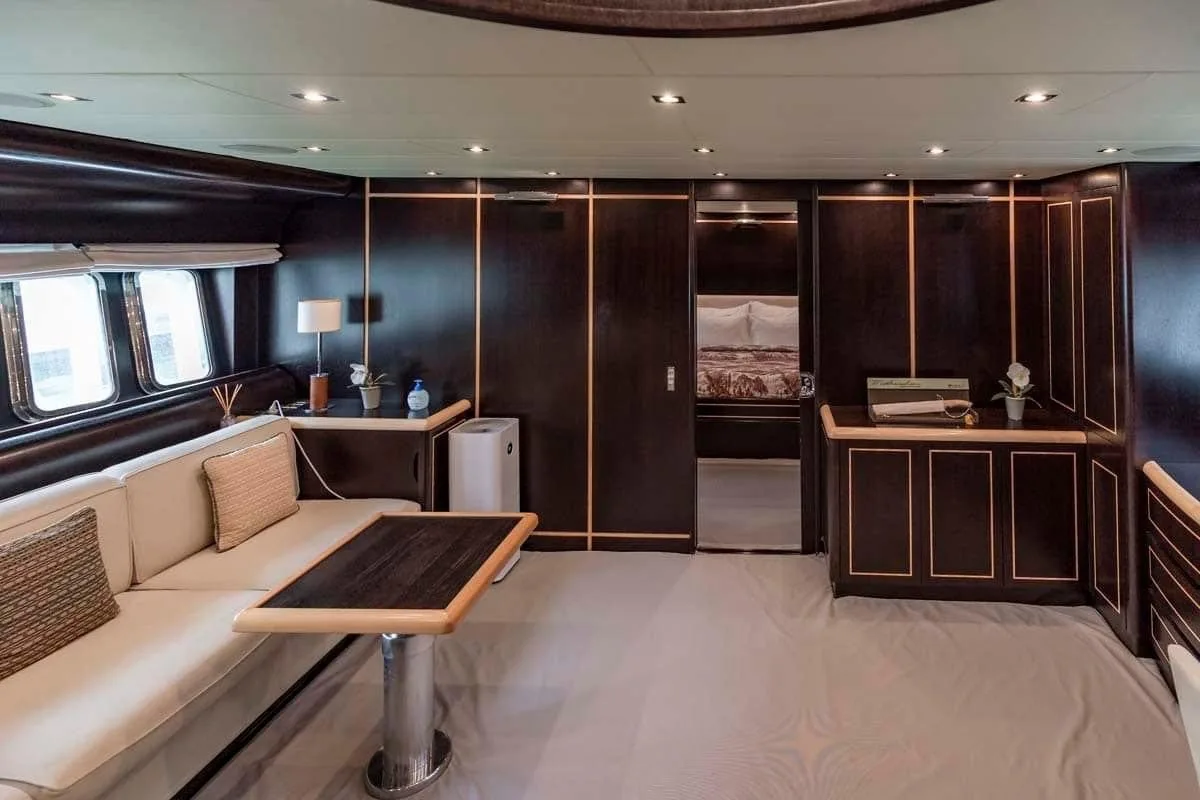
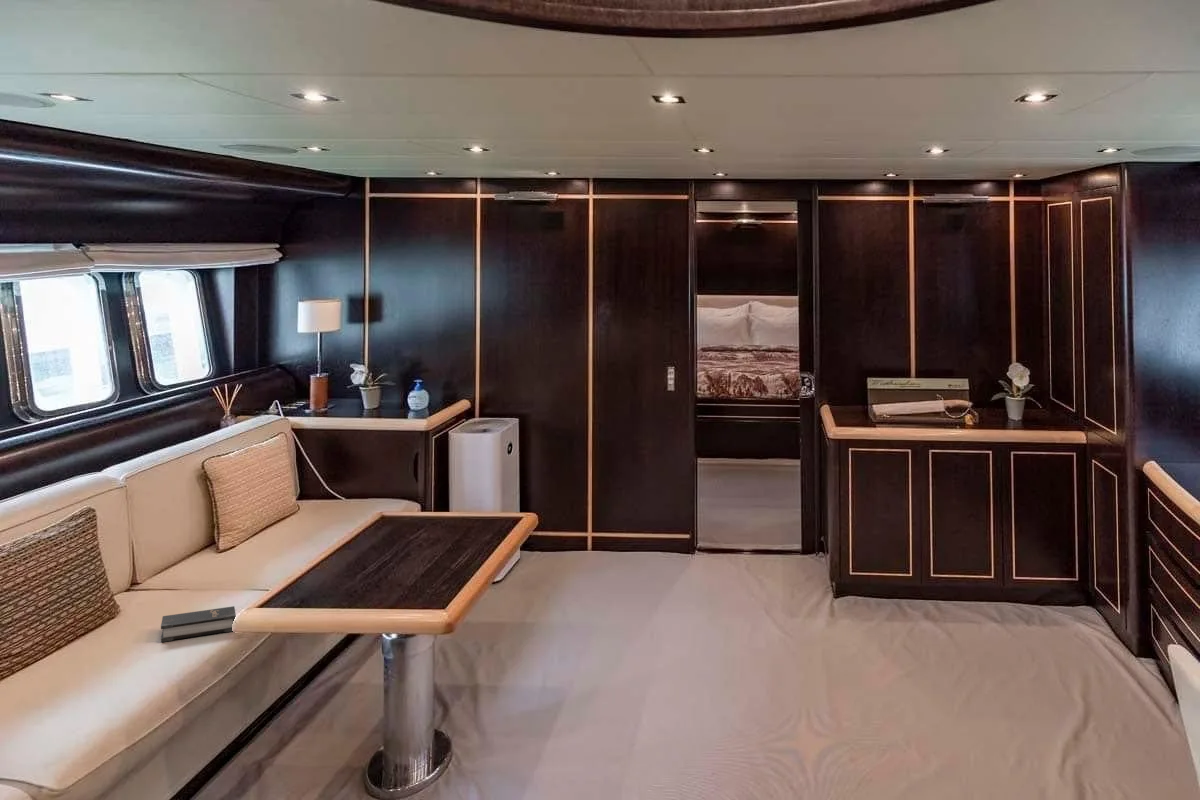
+ hardback book [160,605,237,643]
